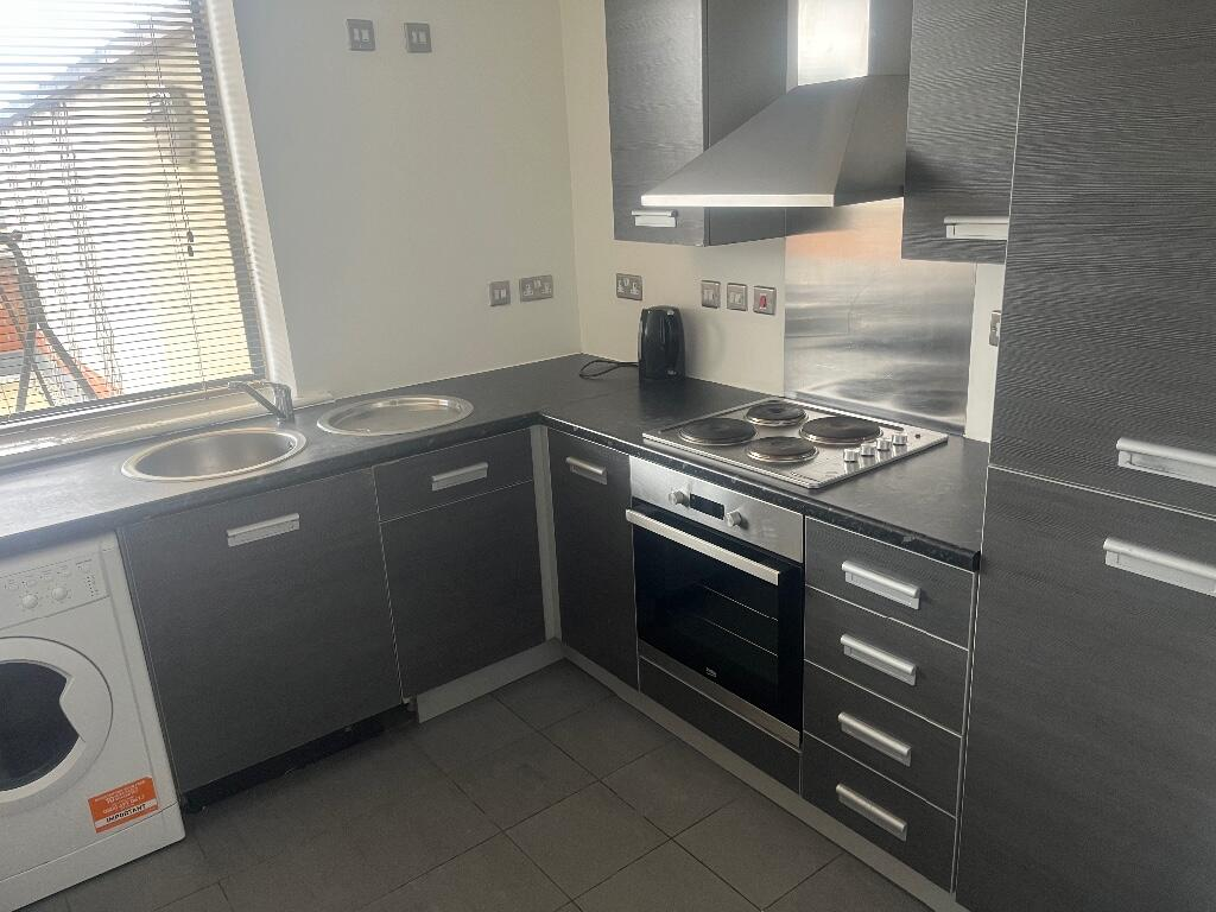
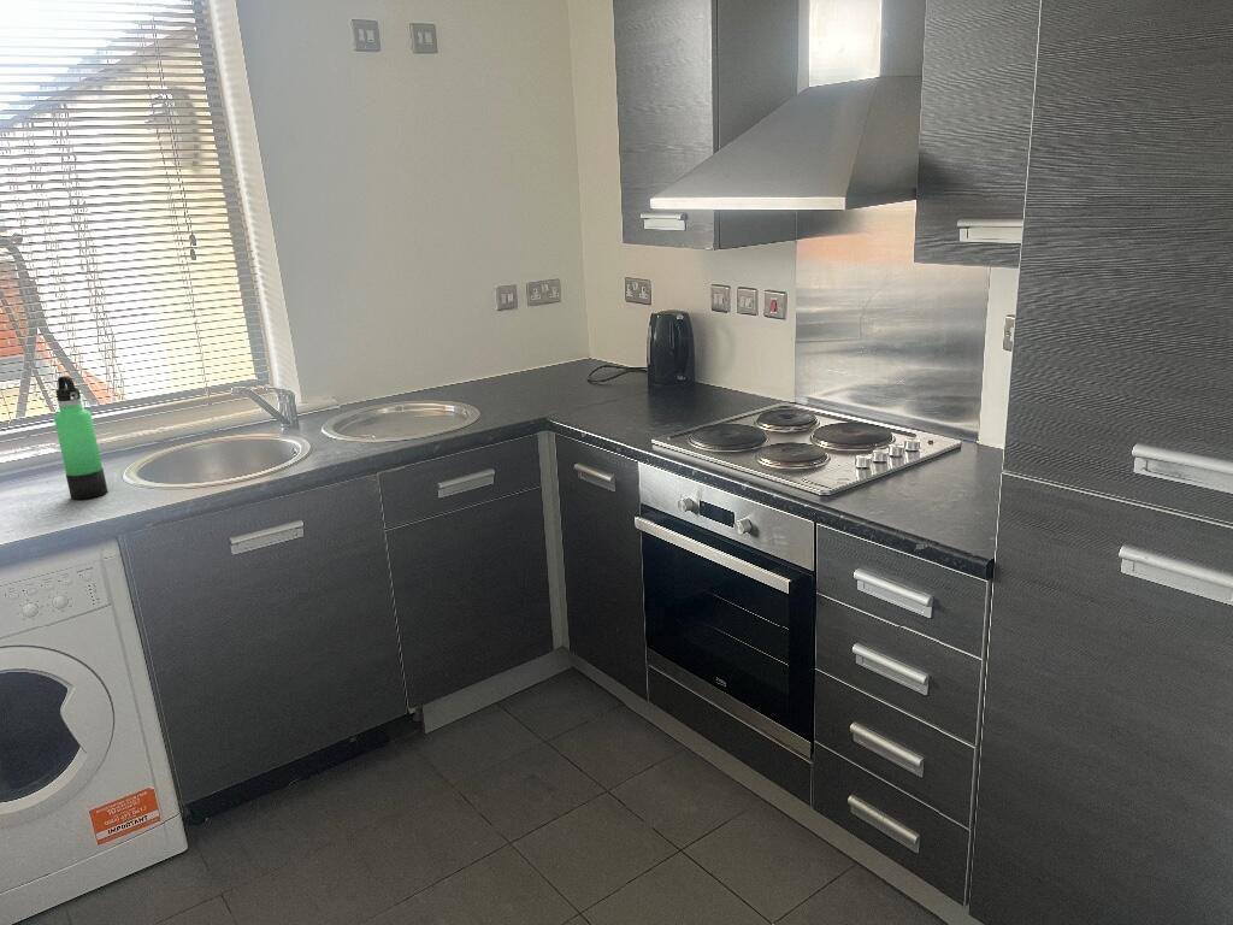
+ thermos bottle [53,375,108,500]
